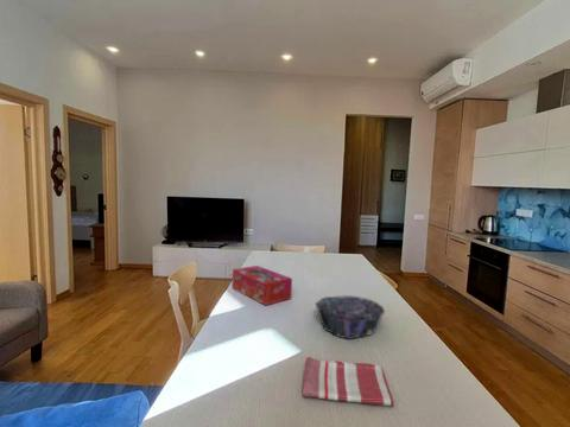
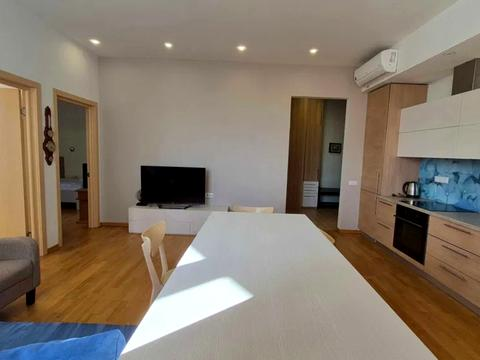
- decorative bowl [314,294,386,340]
- tissue box [232,265,293,306]
- dish towel [300,356,395,407]
